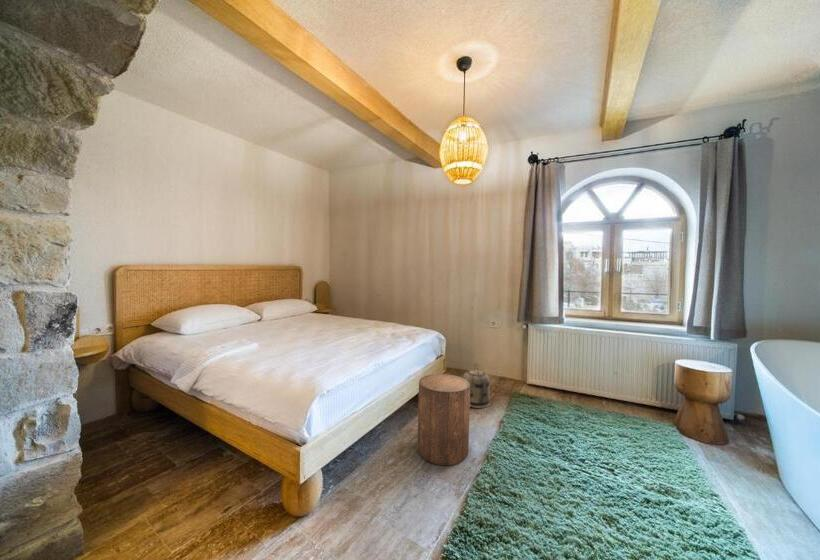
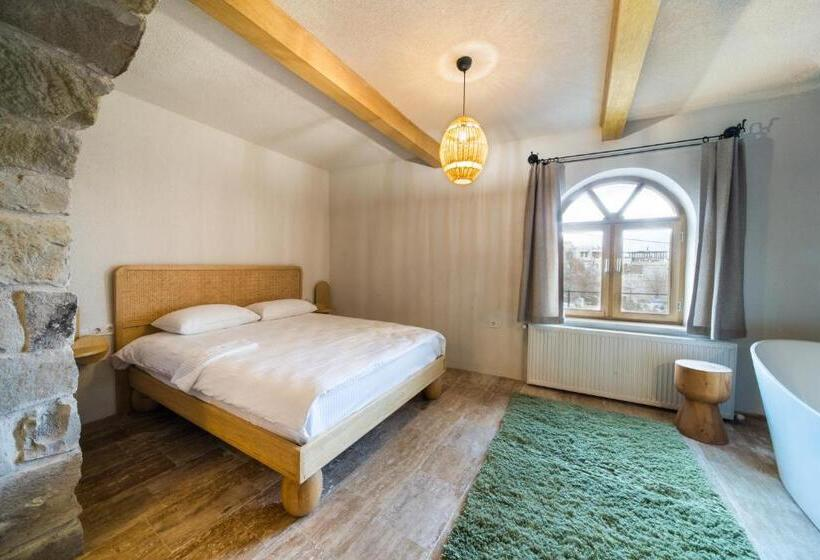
- basket [462,362,491,409]
- stool [416,373,471,466]
